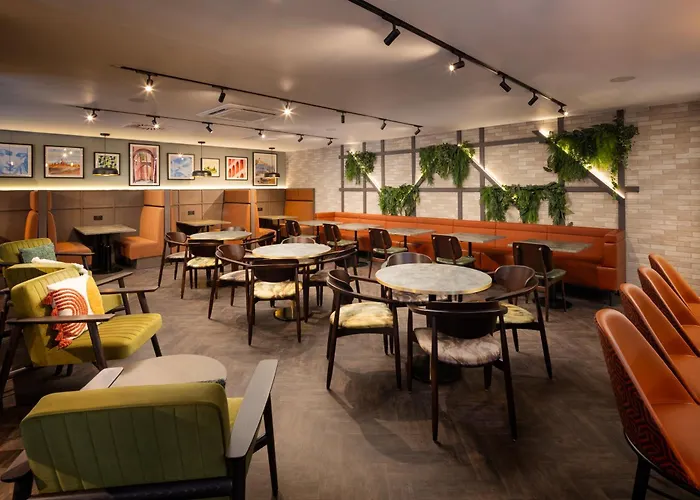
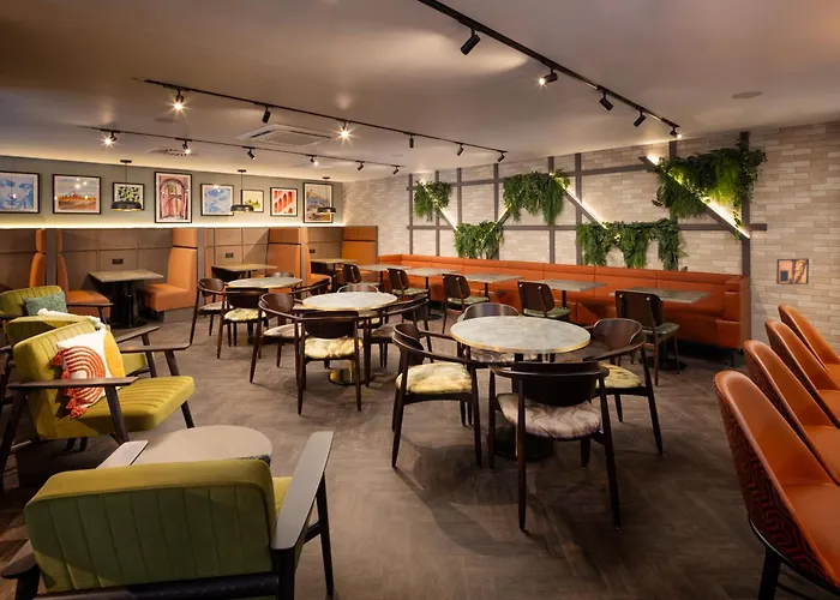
+ wall art [775,257,810,286]
